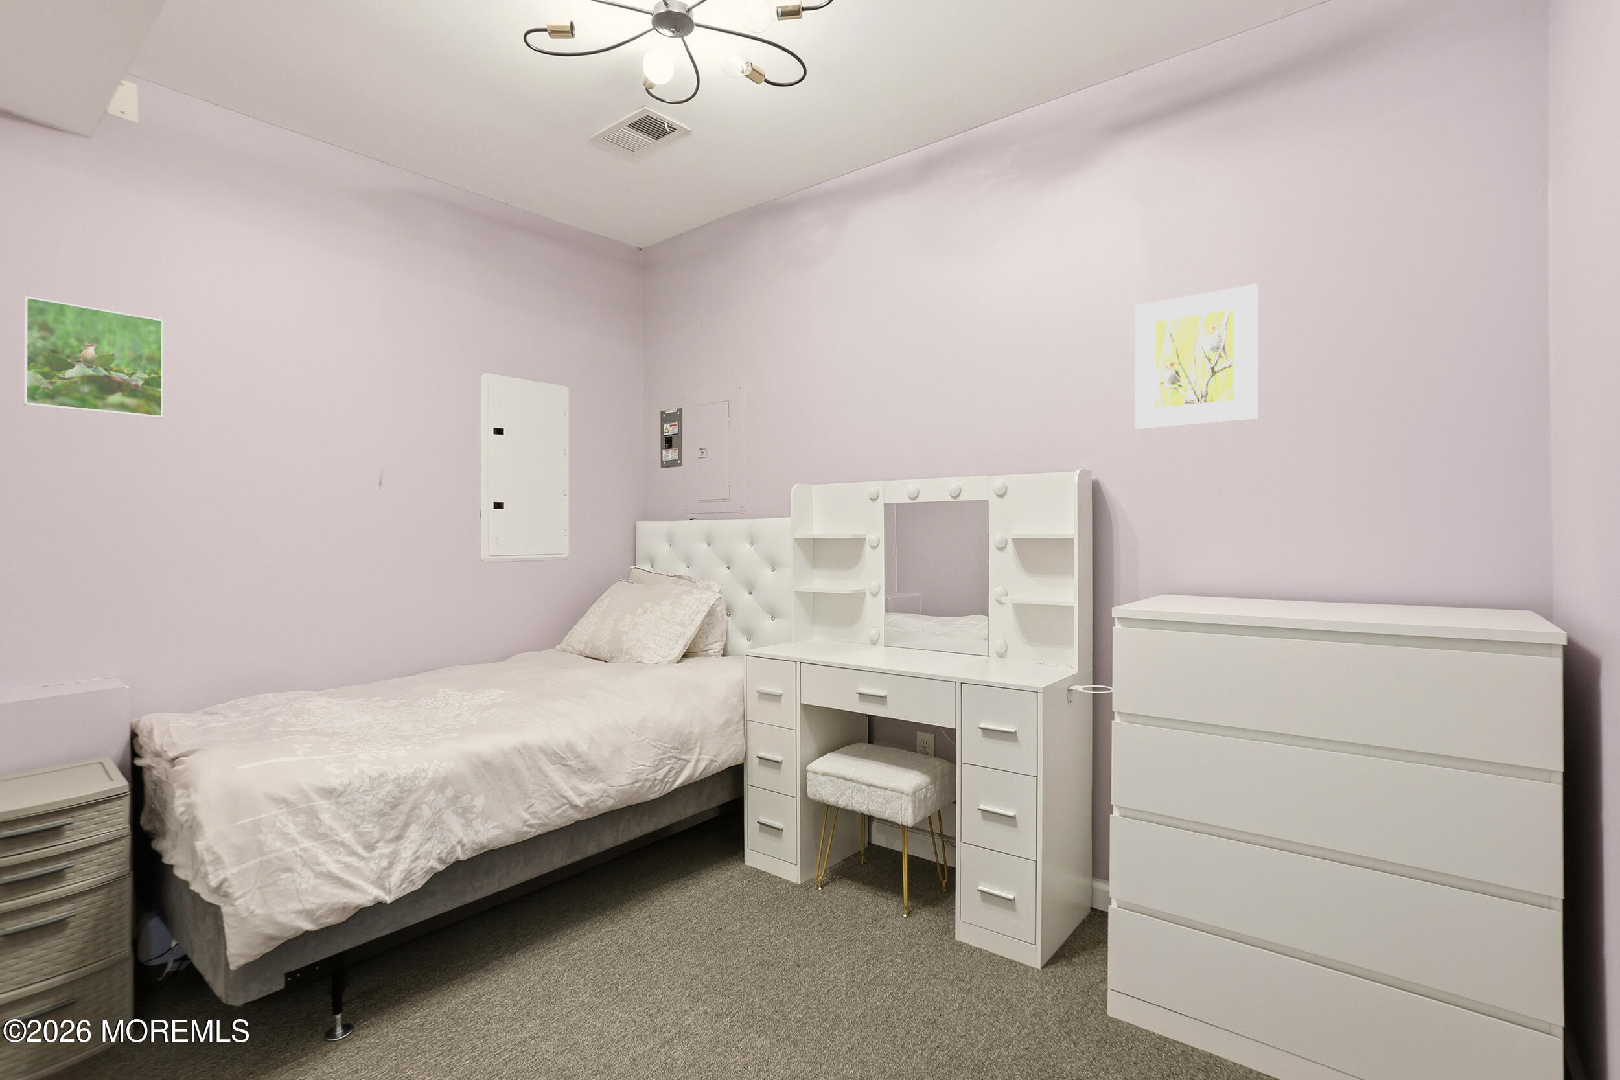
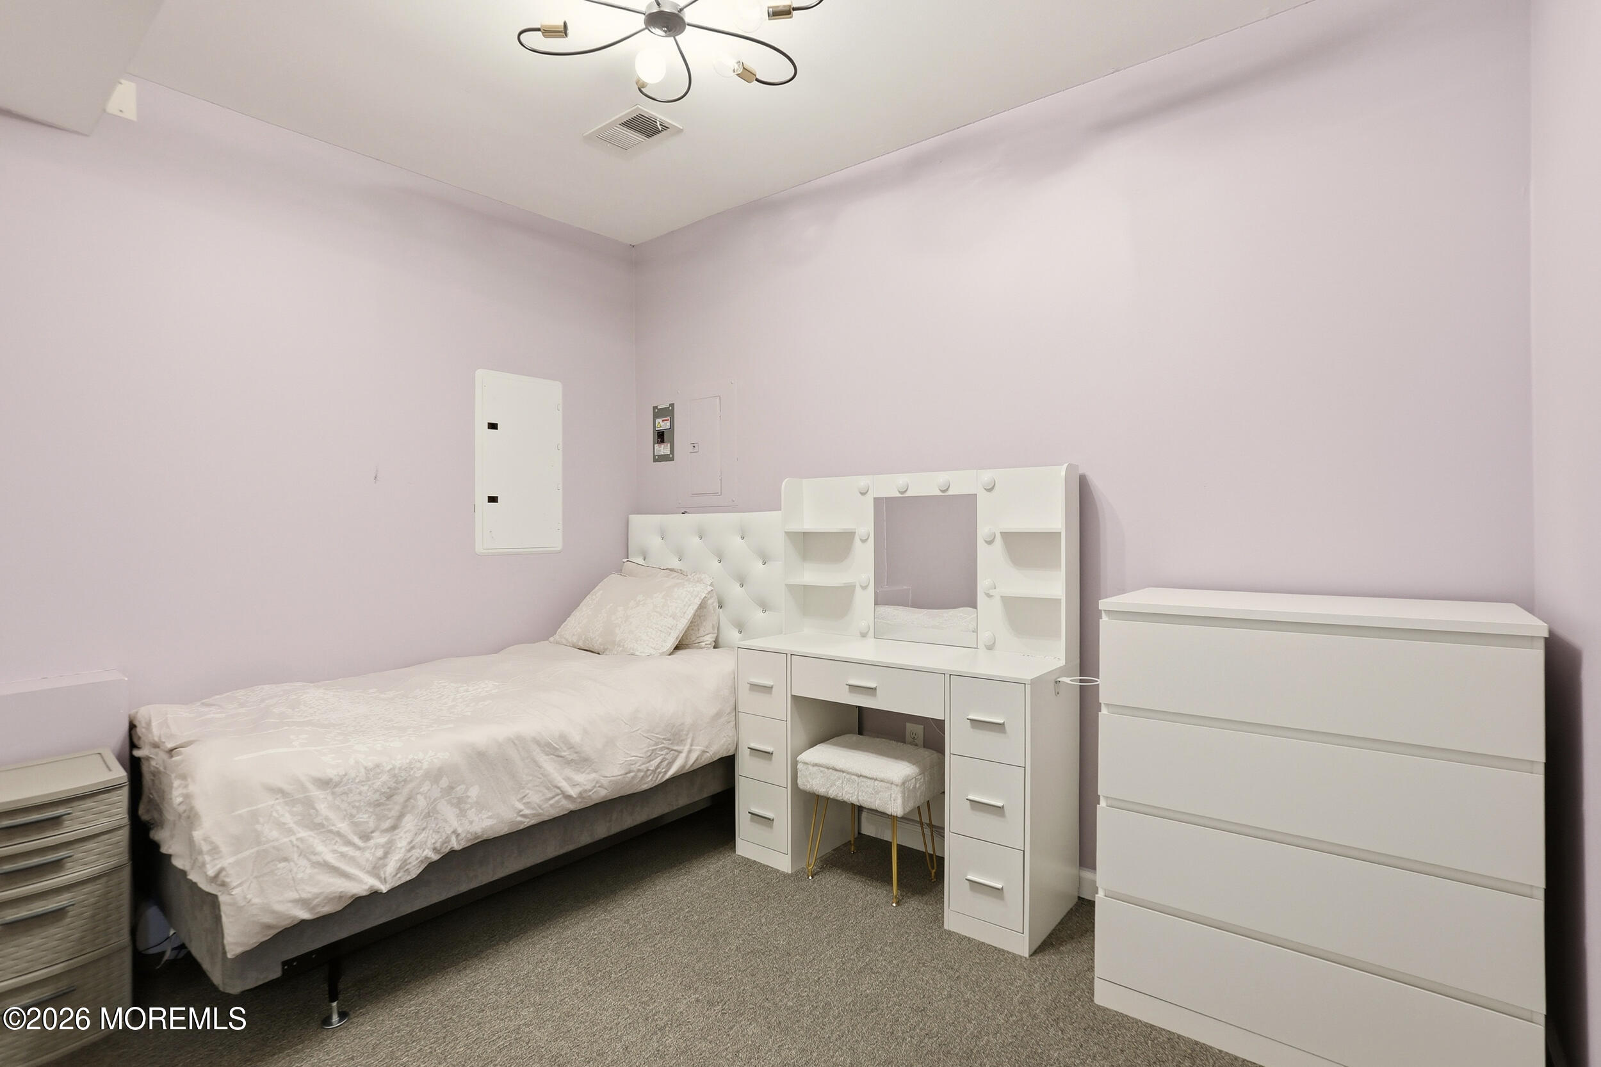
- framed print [1134,283,1258,430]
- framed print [23,295,164,418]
